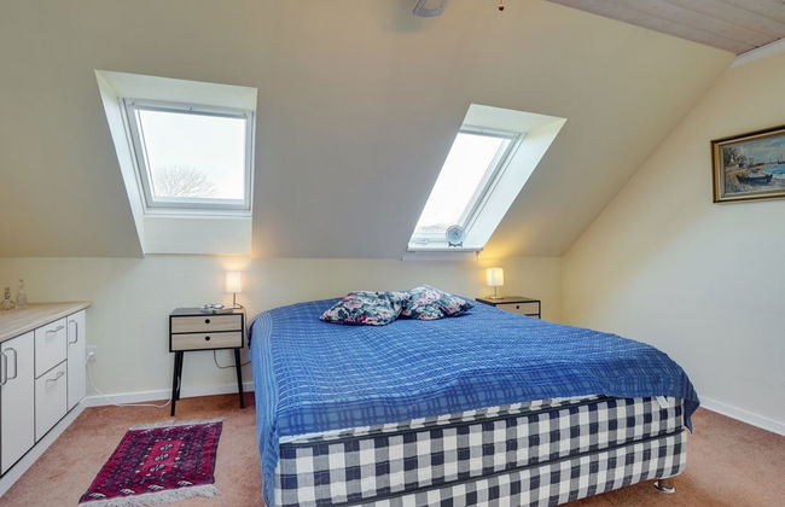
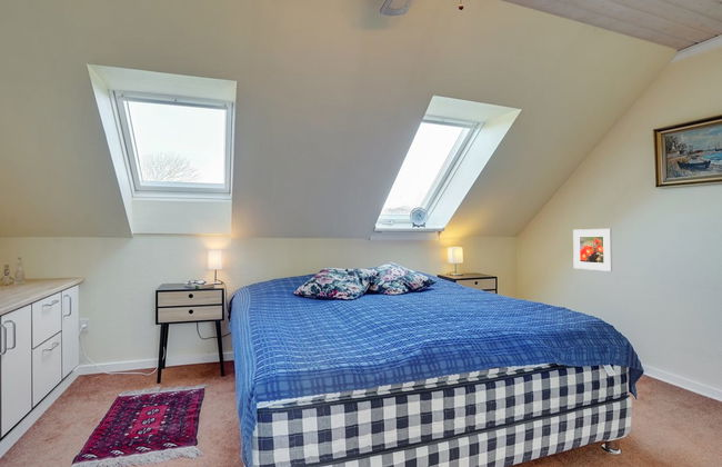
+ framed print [572,228,613,272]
